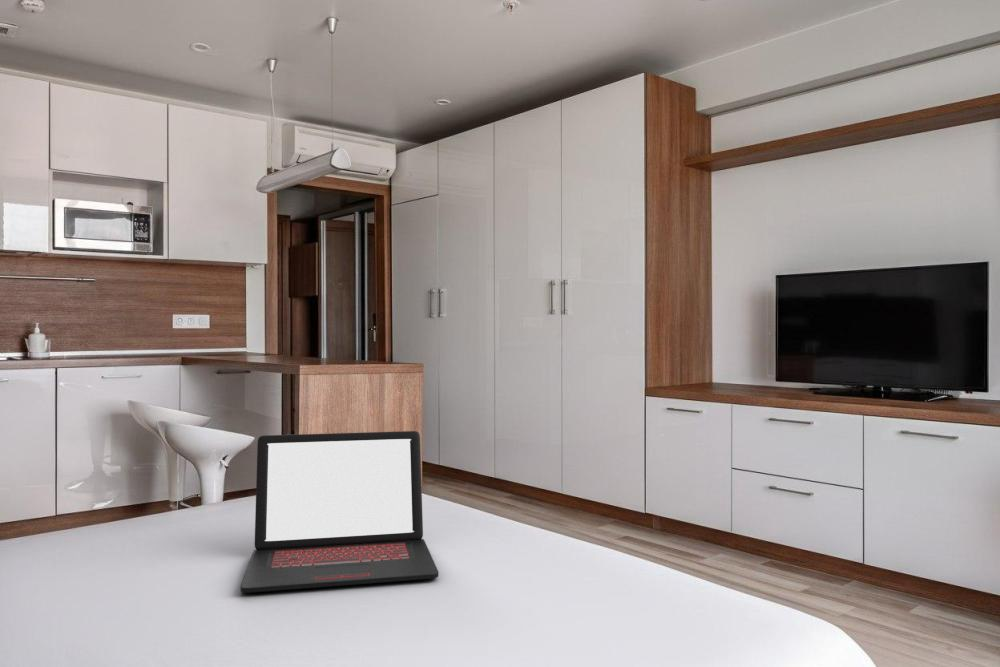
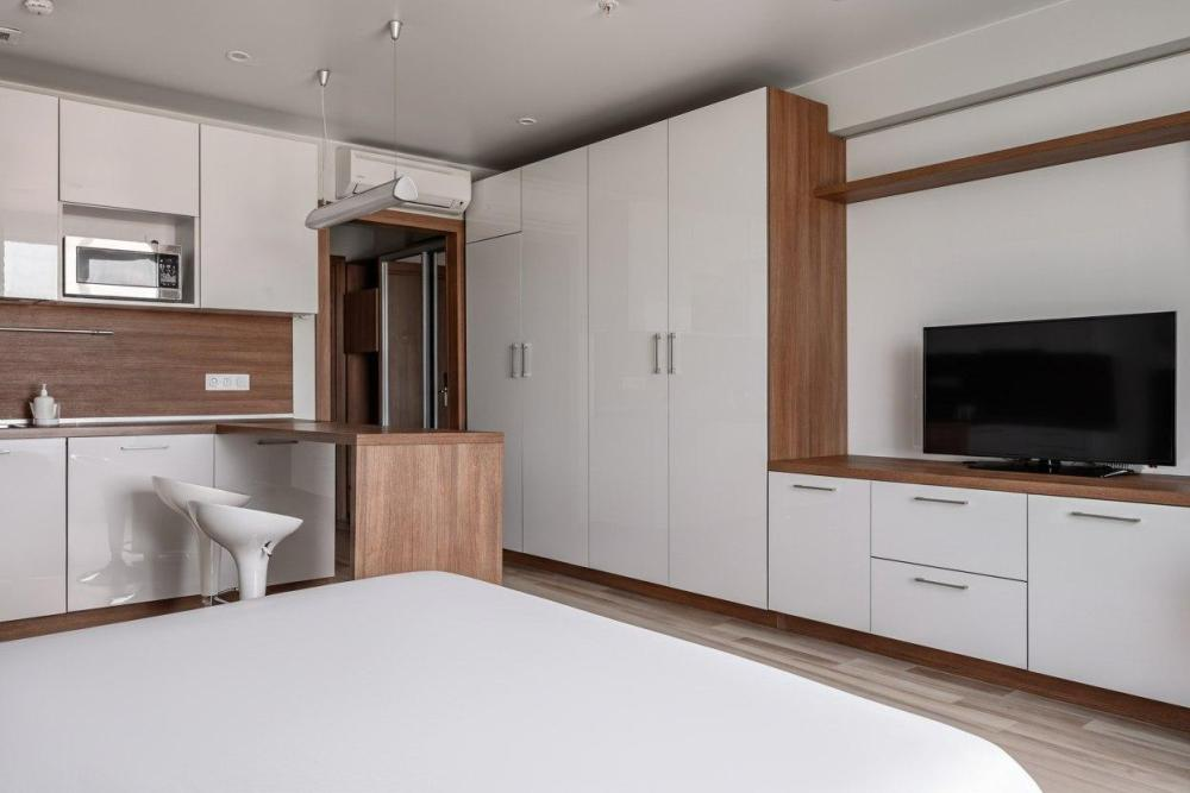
- laptop [239,430,439,594]
